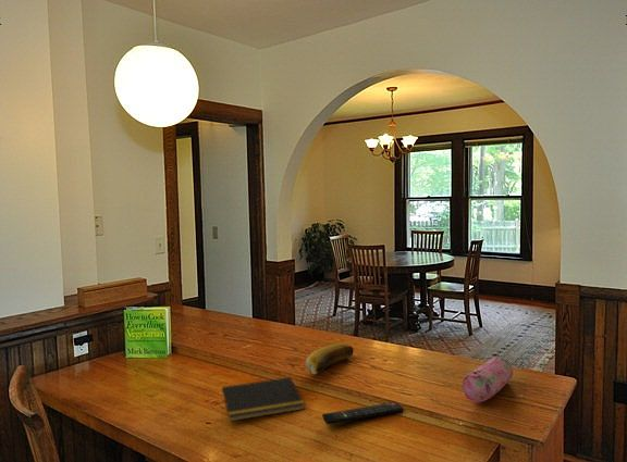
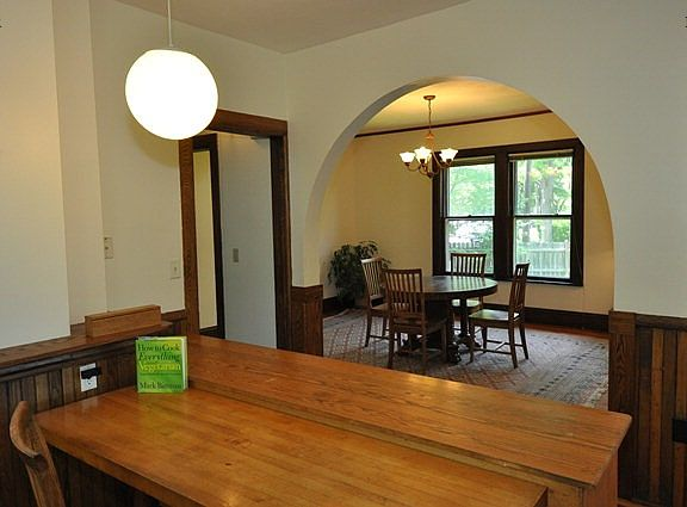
- banana [305,341,355,375]
- pencil case [462,355,514,403]
- notepad [220,376,306,423]
- remote control [321,401,404,425]
